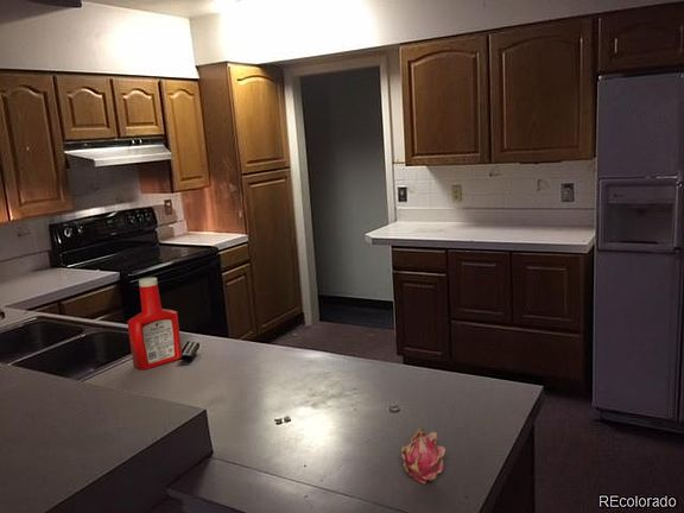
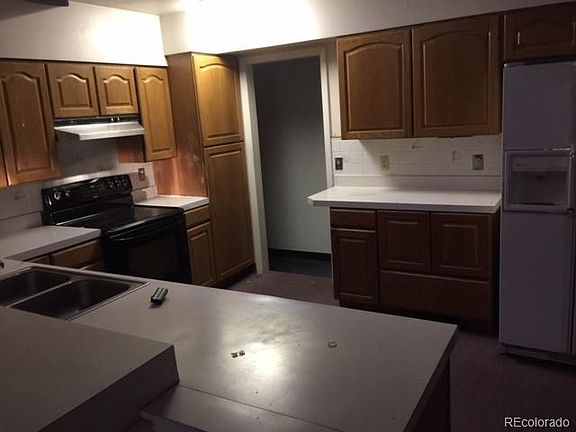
- fruit [400,424,448,486]
- soap bottle [126,277,184,370]
